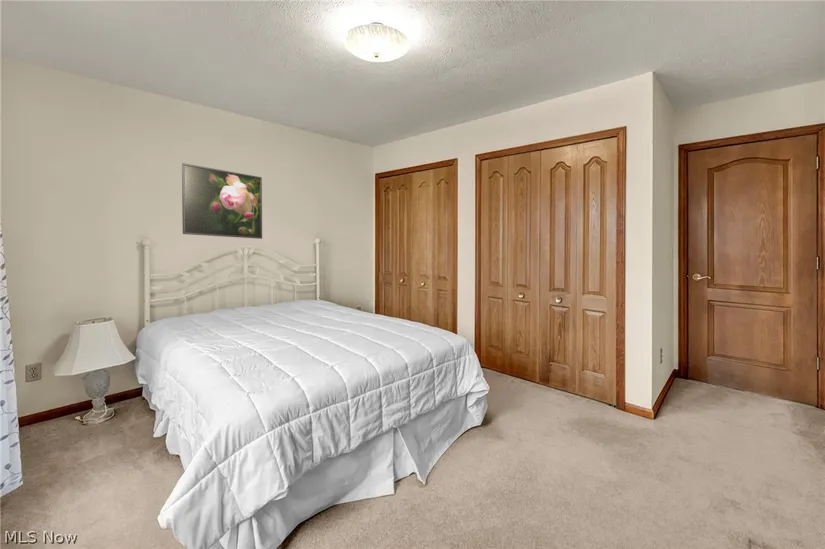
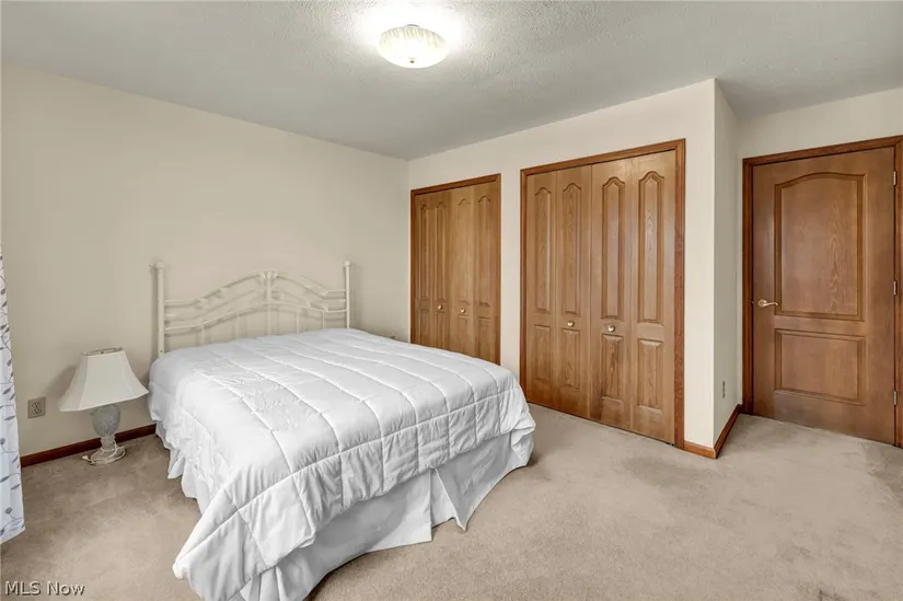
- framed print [181,162,263,240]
